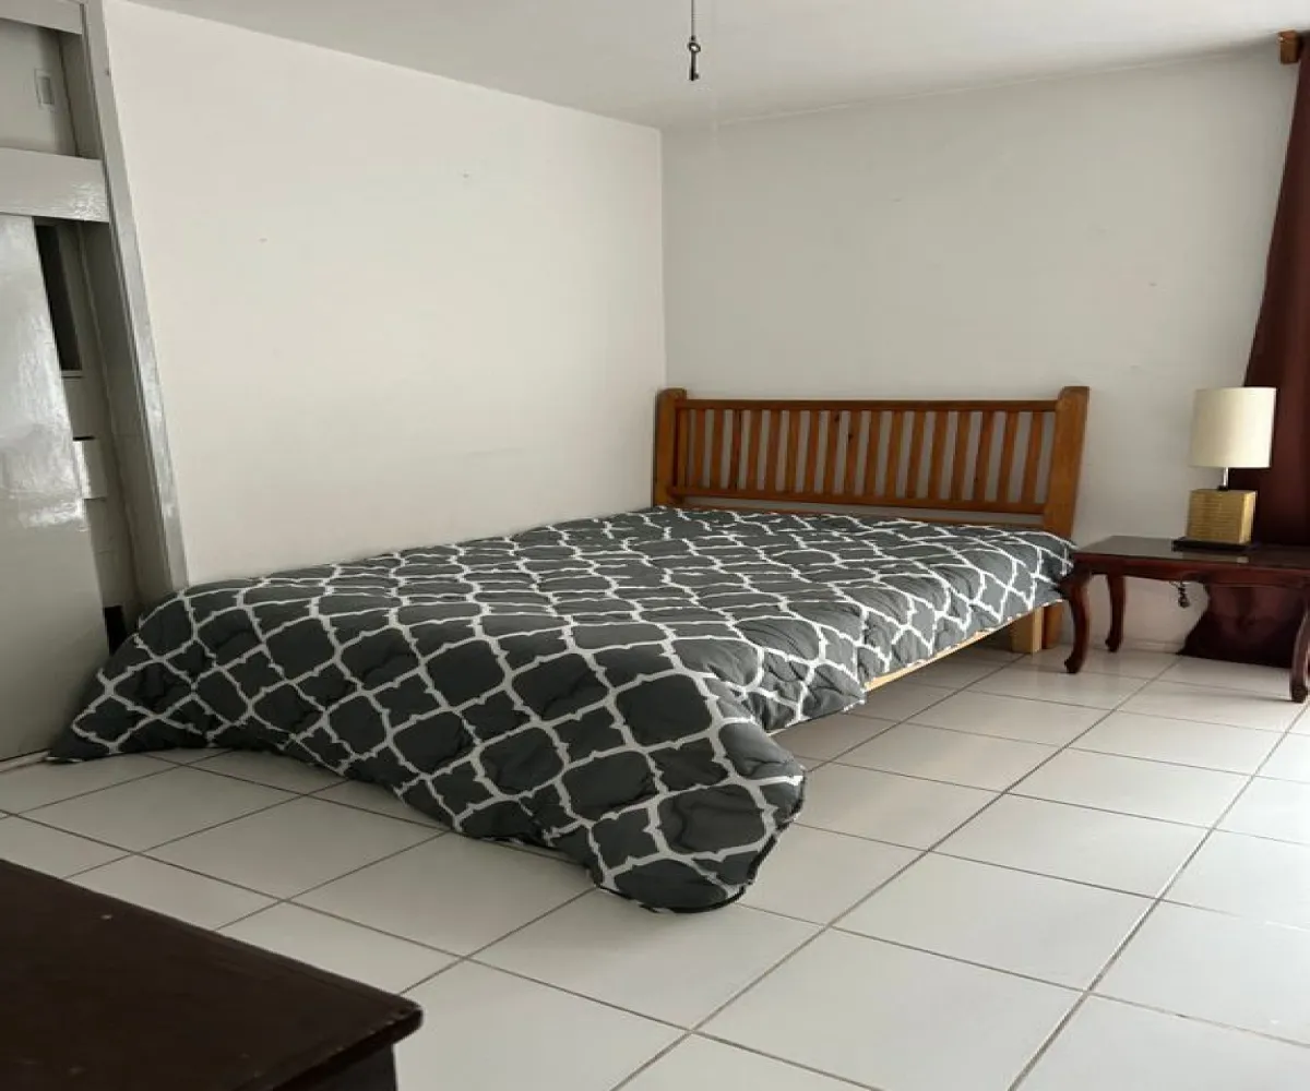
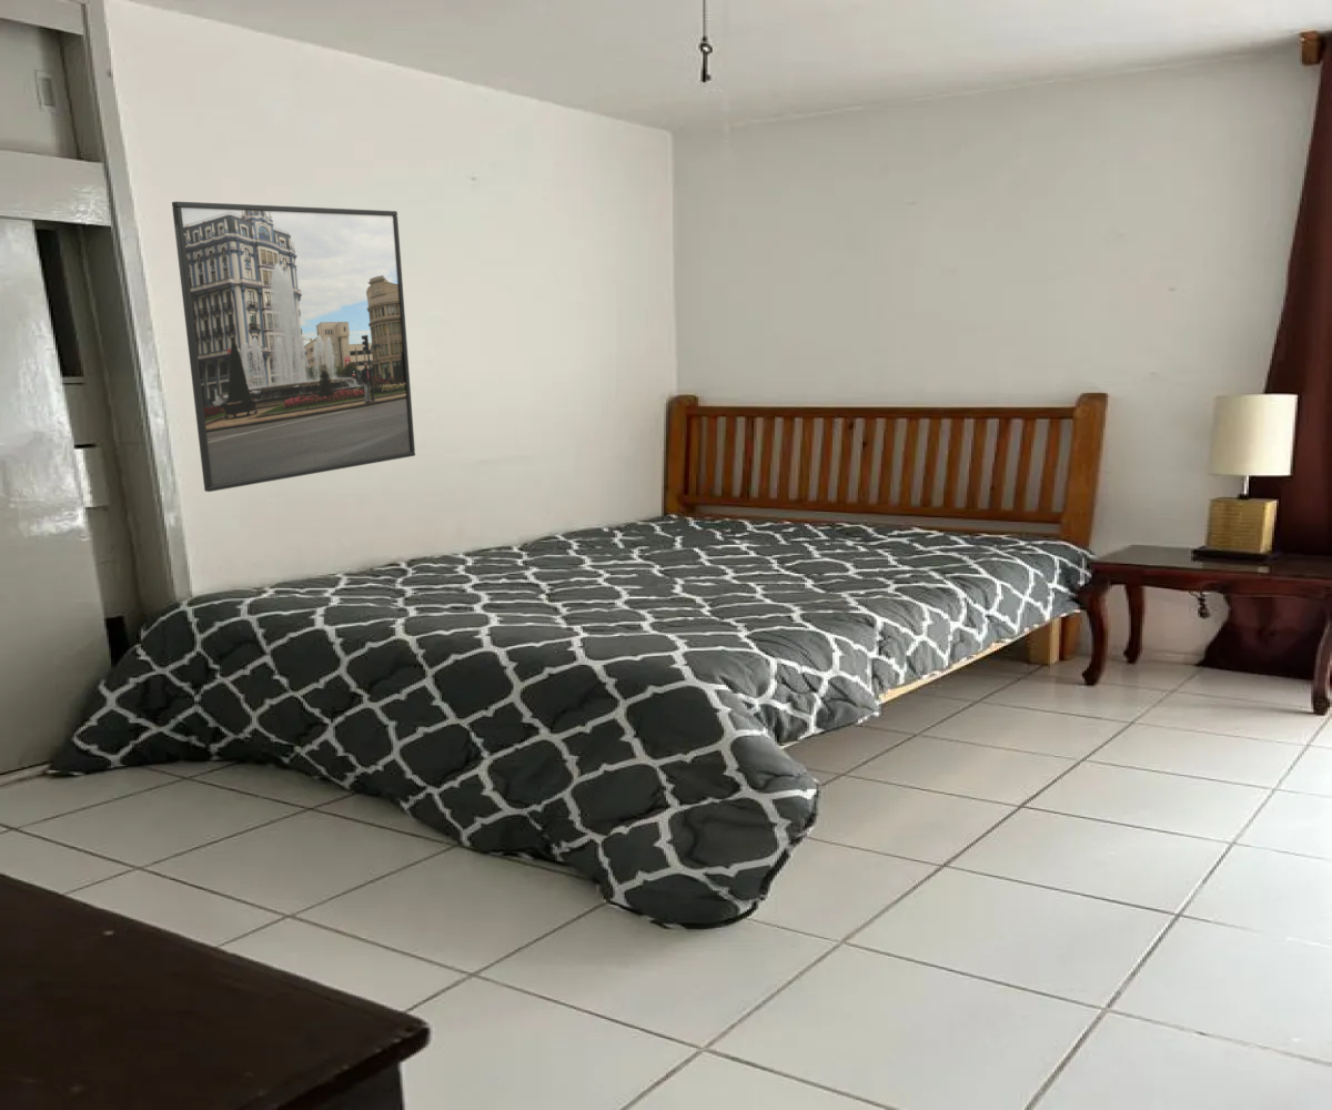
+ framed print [171,201,416,493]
